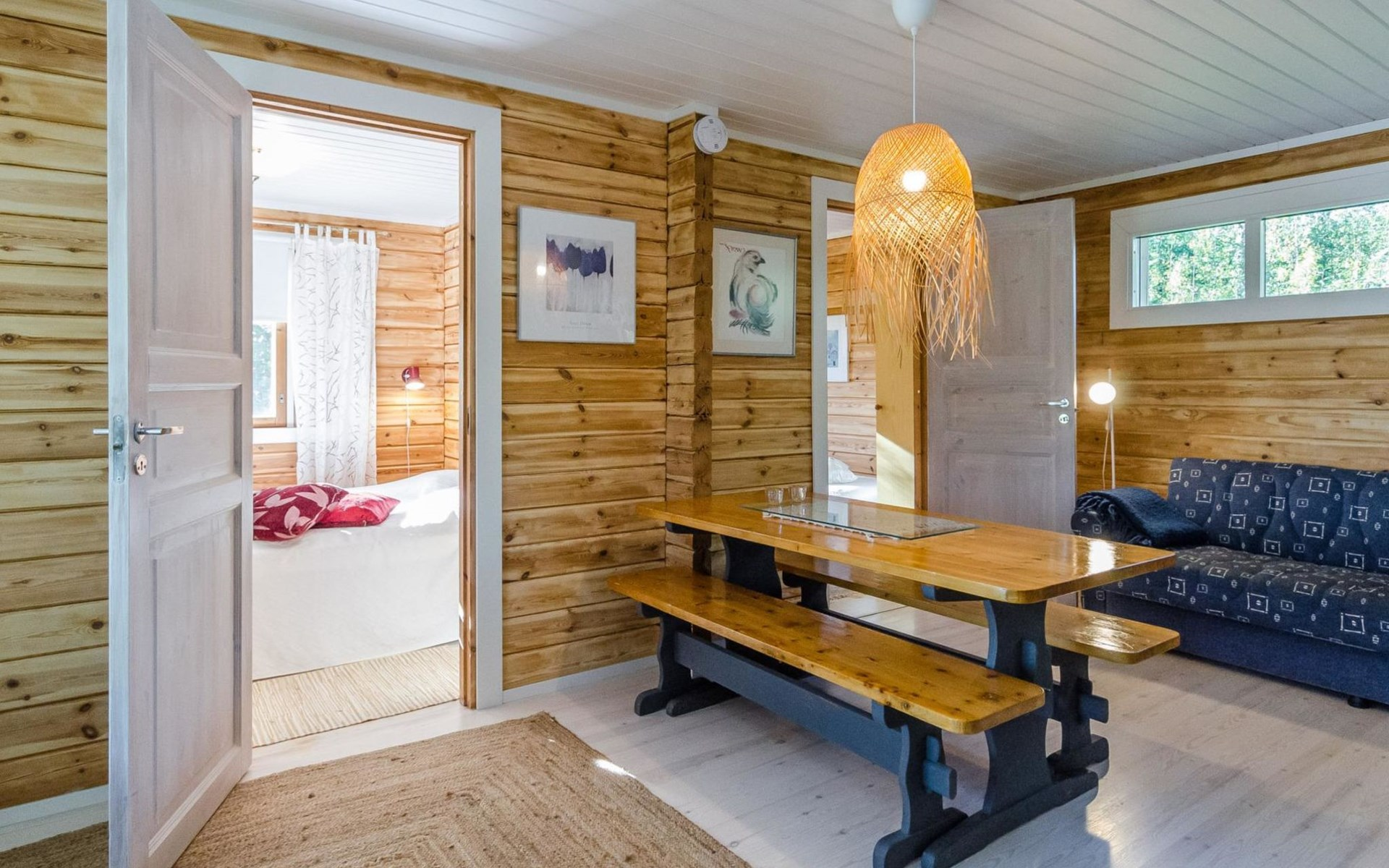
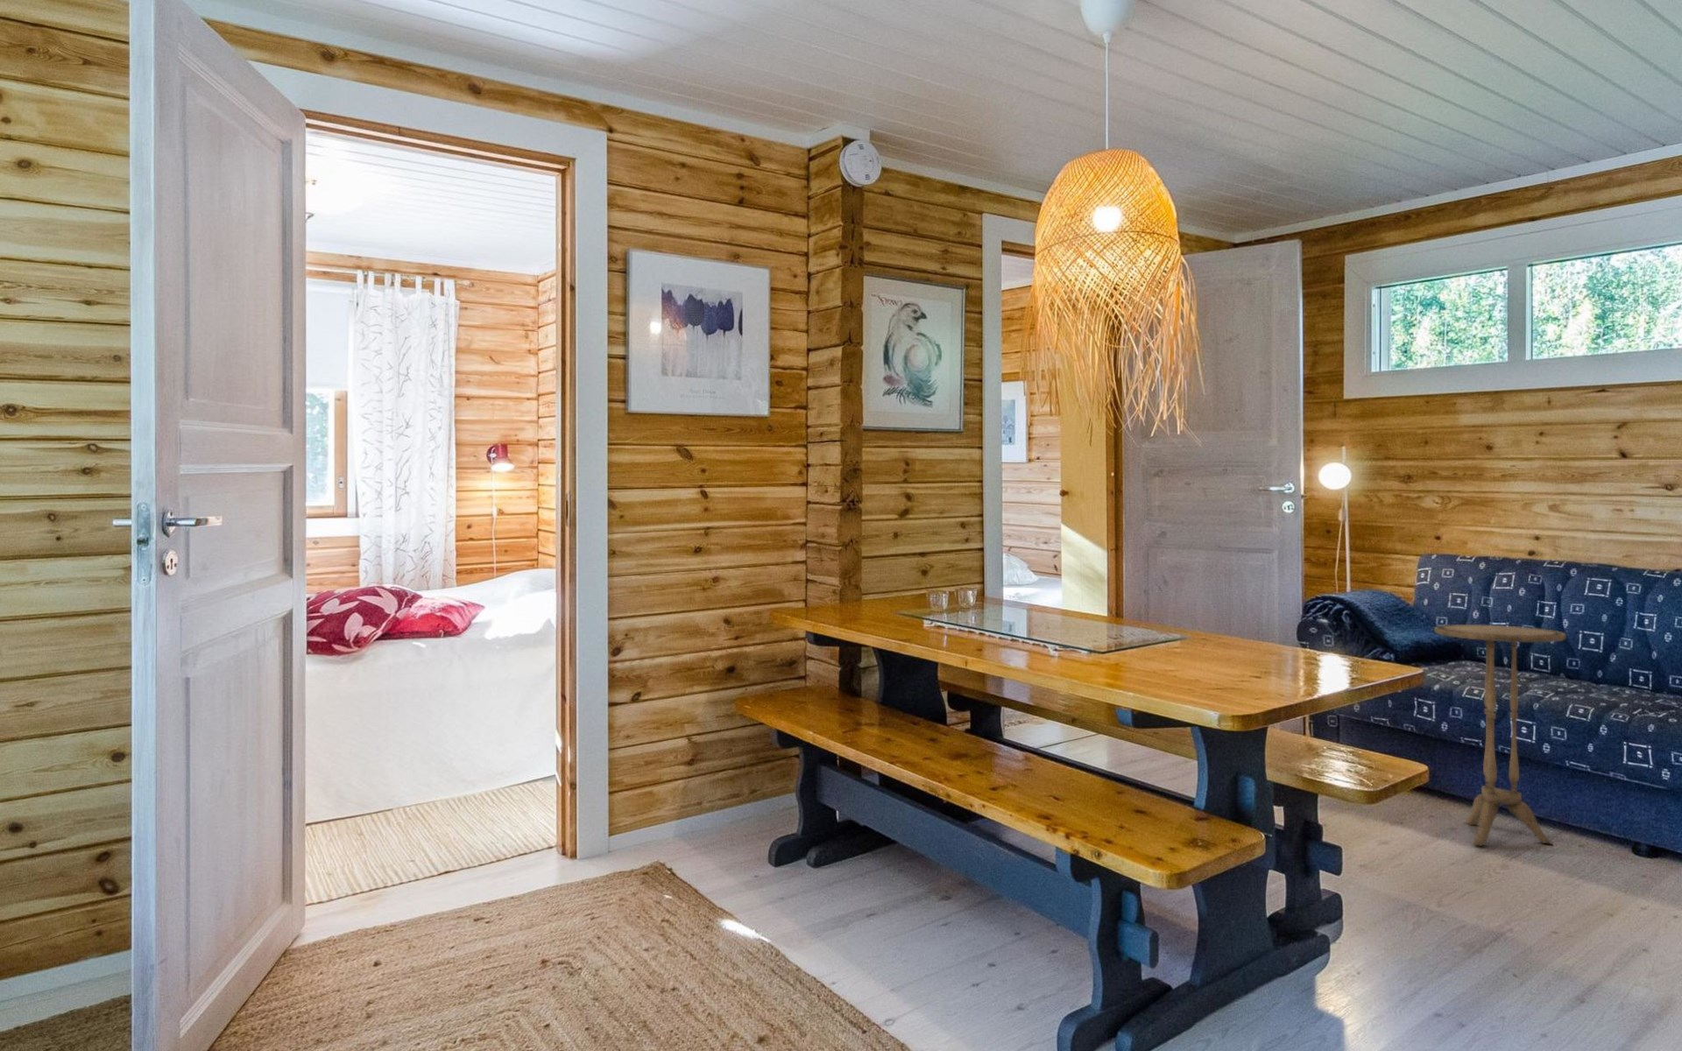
+ side table [1434,624,1567,846]
